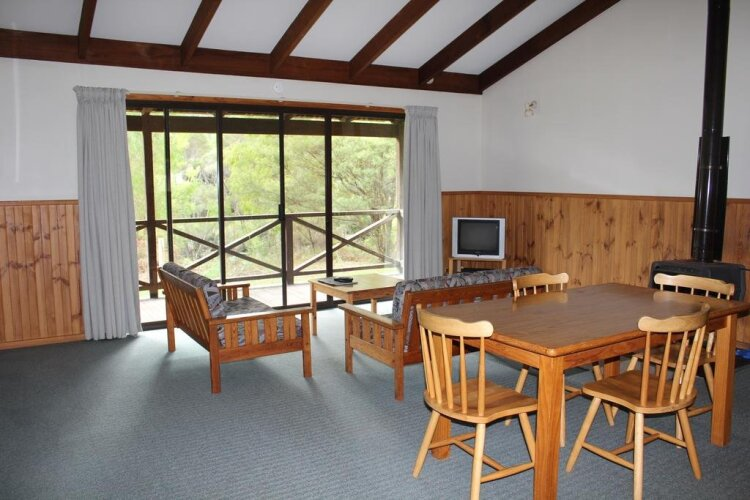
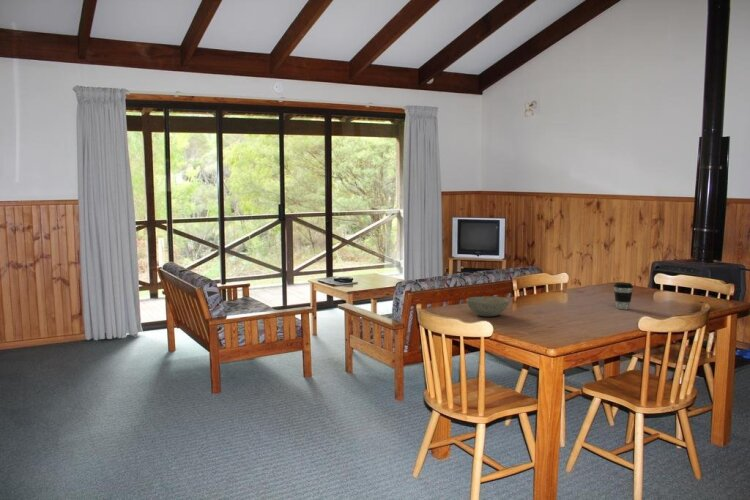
+ coffee cup [613,281,634,310]
+ bowl [465,295,511,317]
